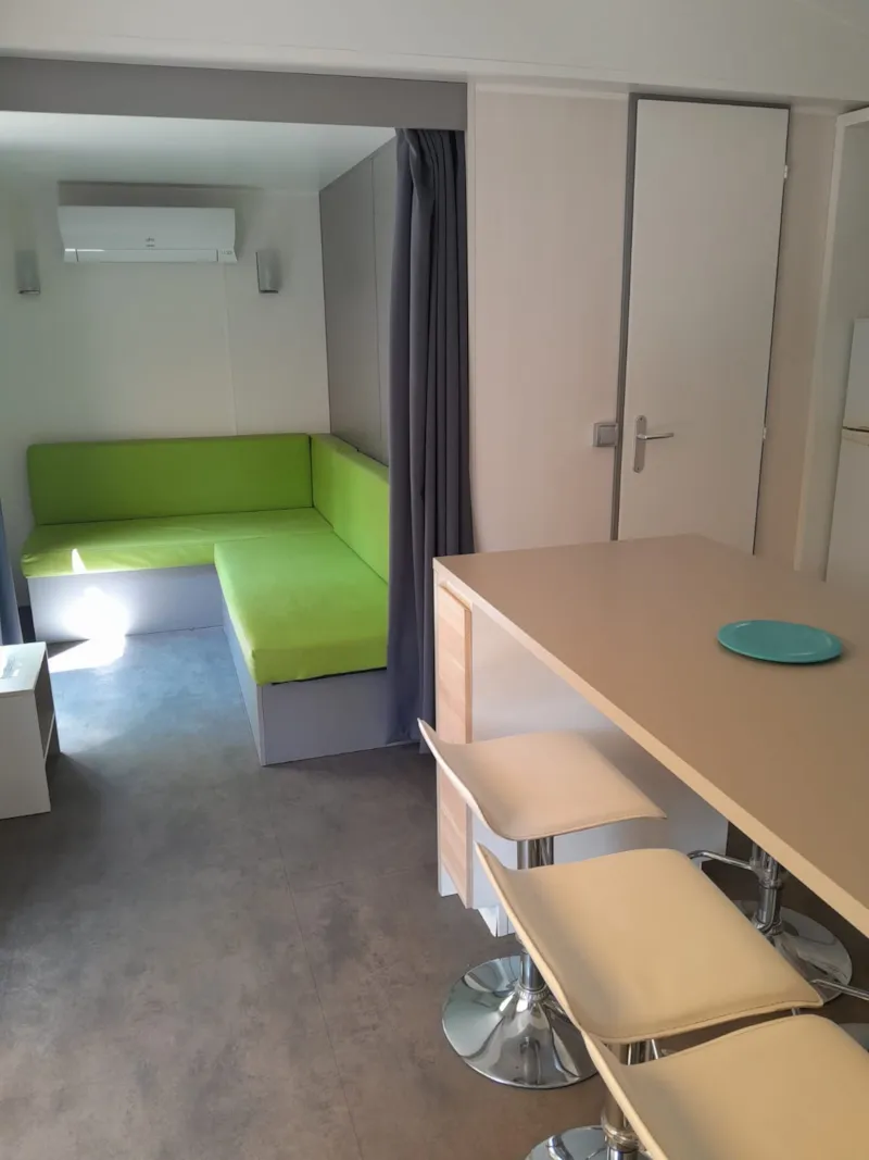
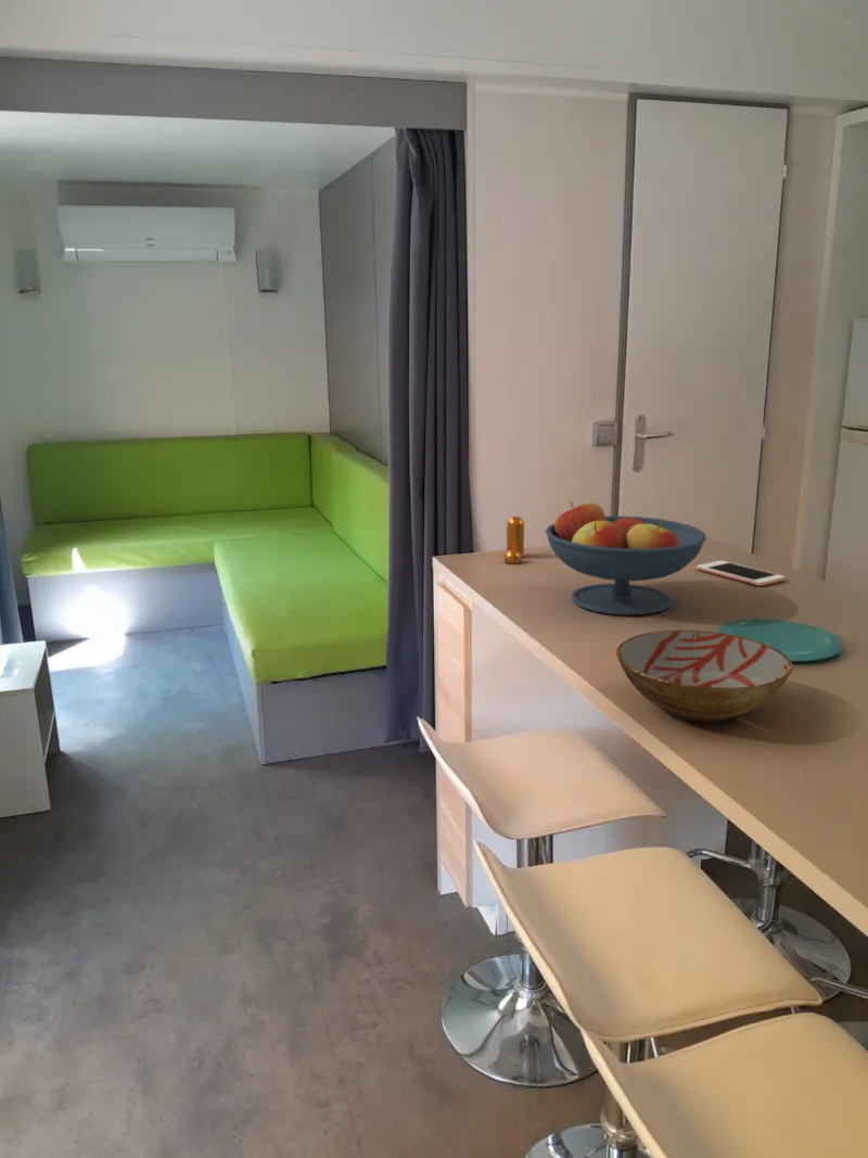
+ pepper shaker [503,516,525,564]
+ fruit bowl [544,500,707,616]
+ cell phone [695,560,786,587]
+ bowl [615,629,794,723]
